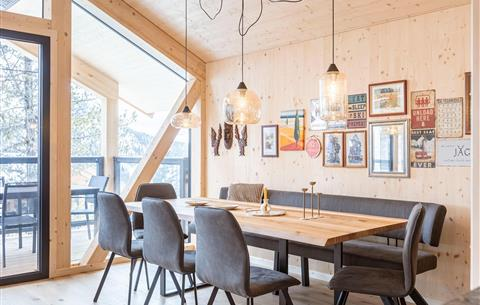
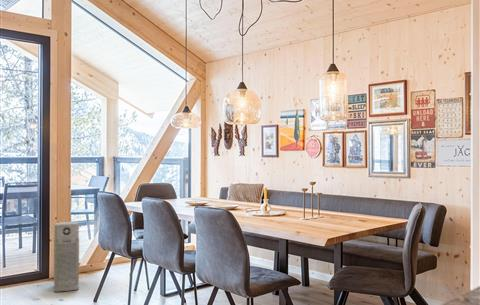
+ air purifier [53,221,80,293]
